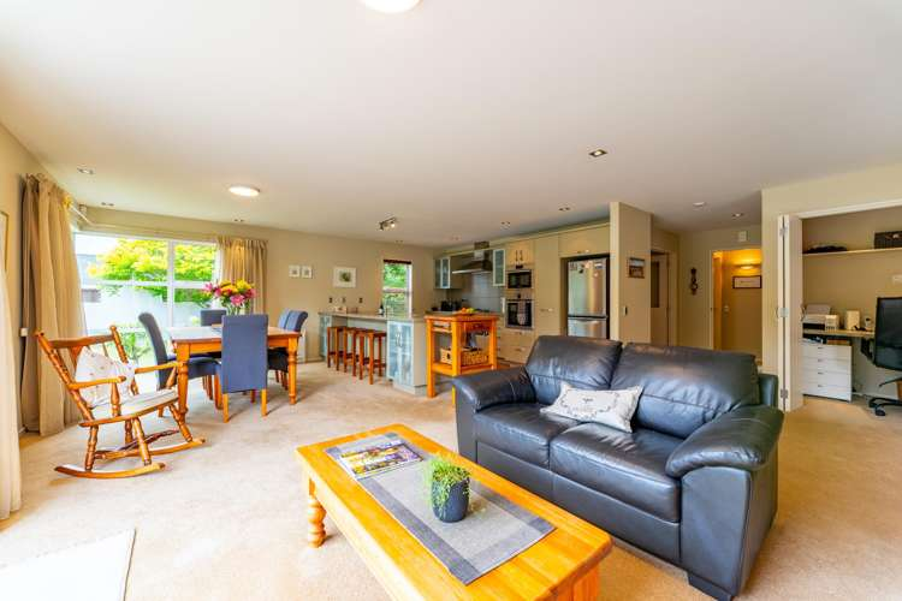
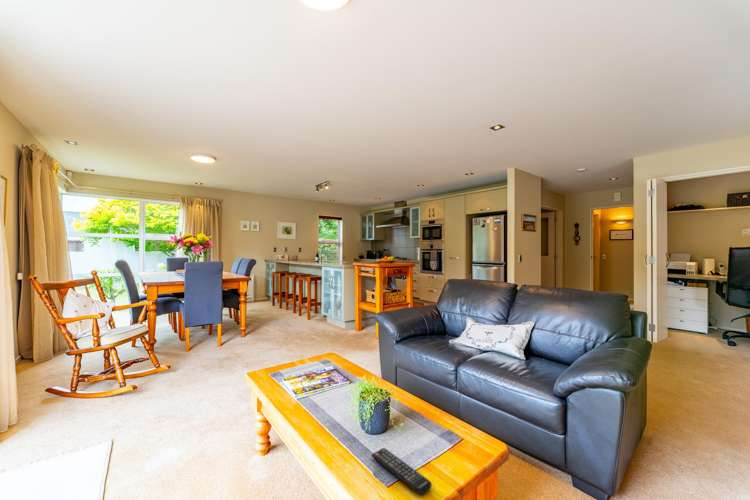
+ remote control [370,447,433,497]
